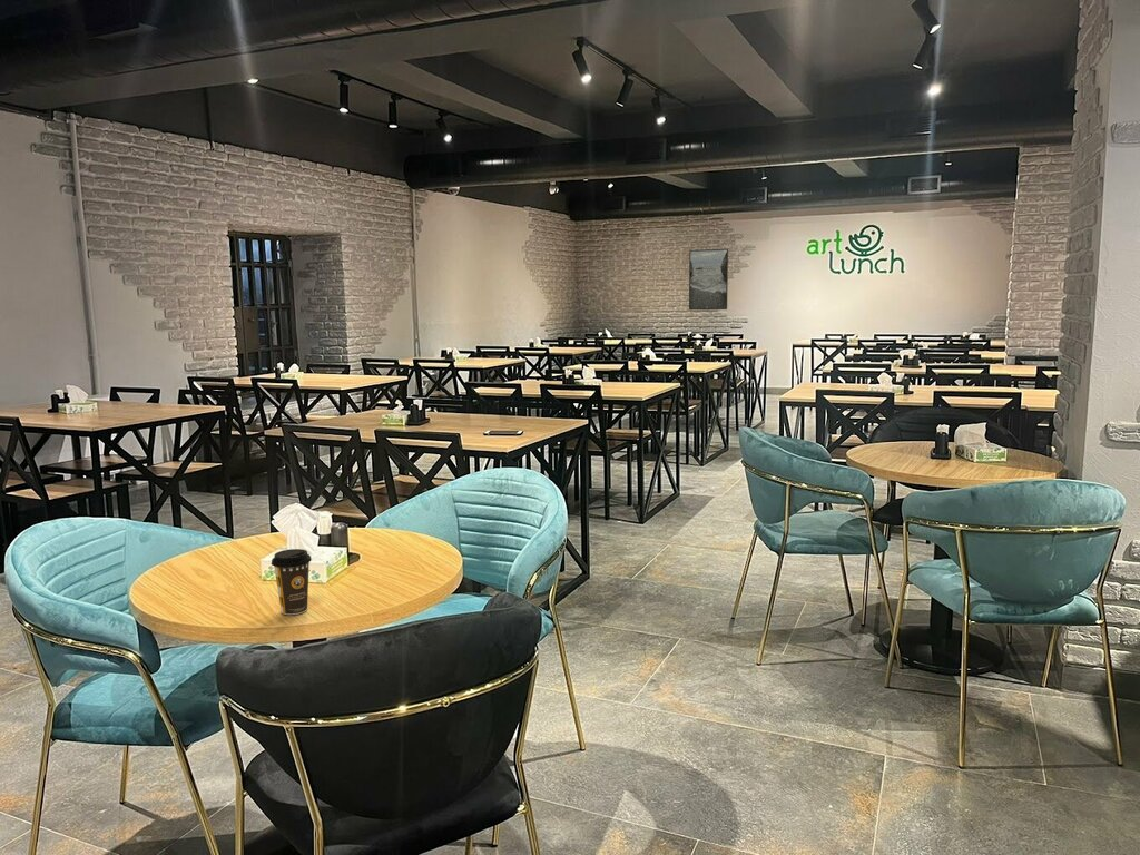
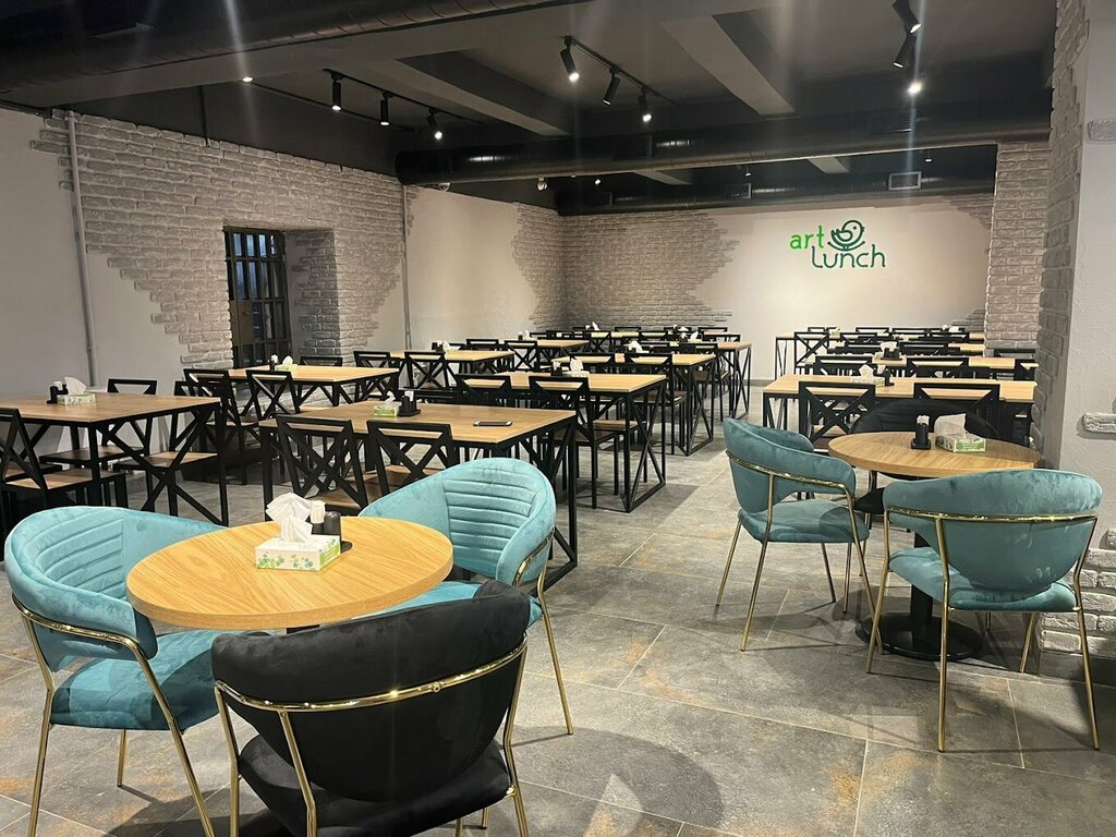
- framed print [688,248,729,311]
- coffee cup [271,548,313,616]
